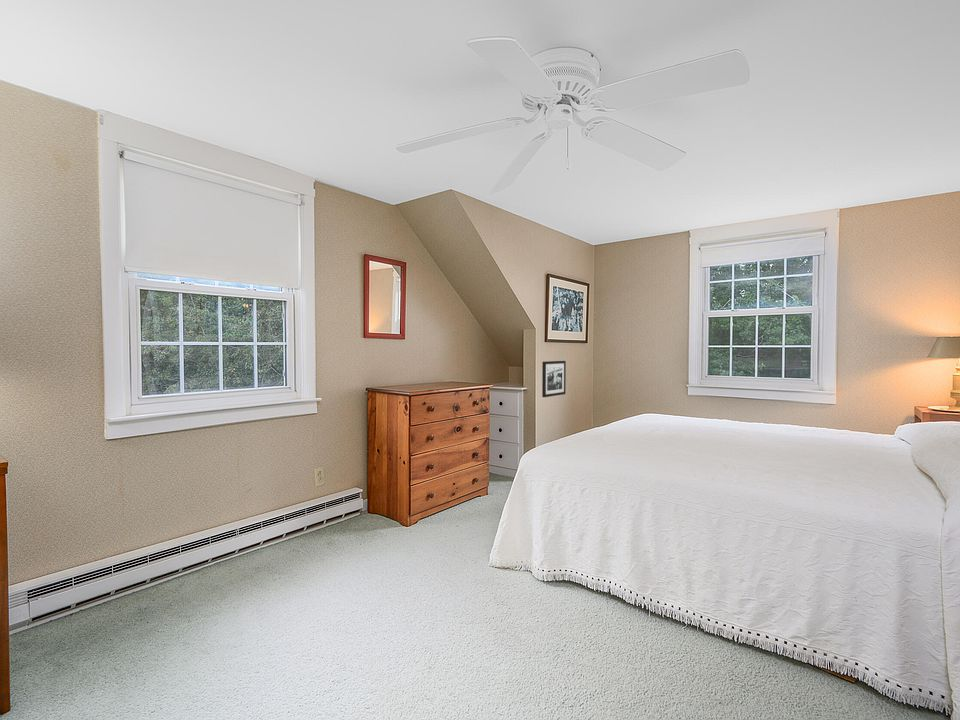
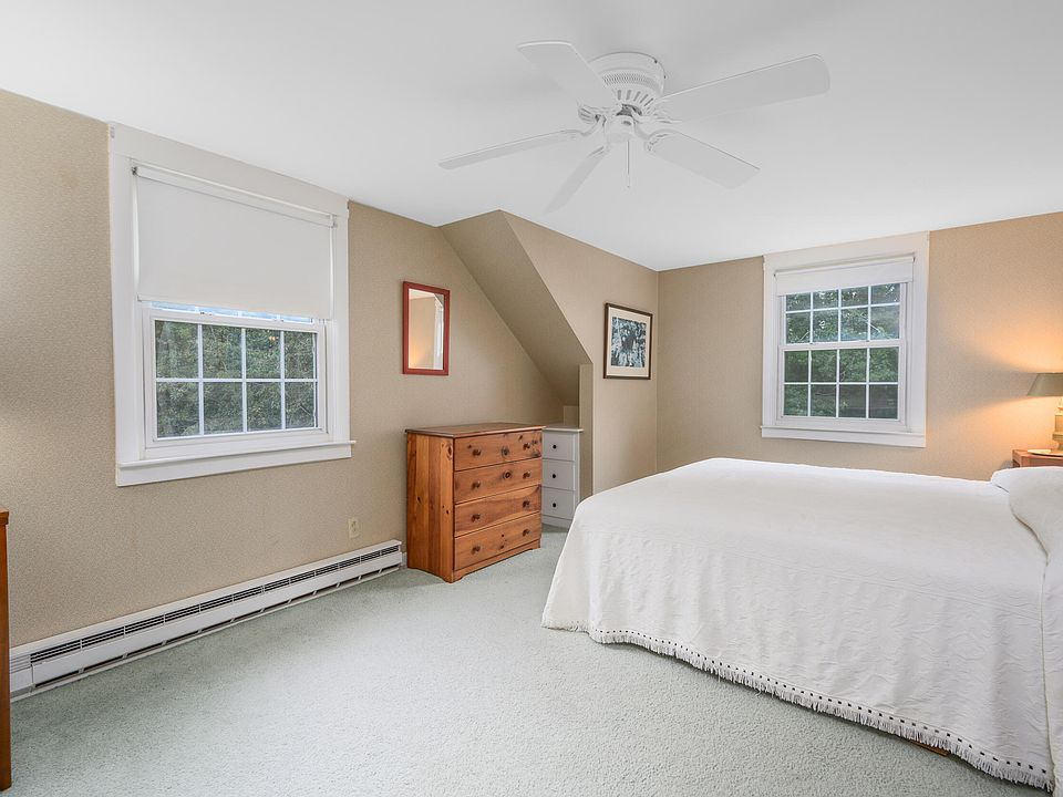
- picture frame [541,360,567,398]
